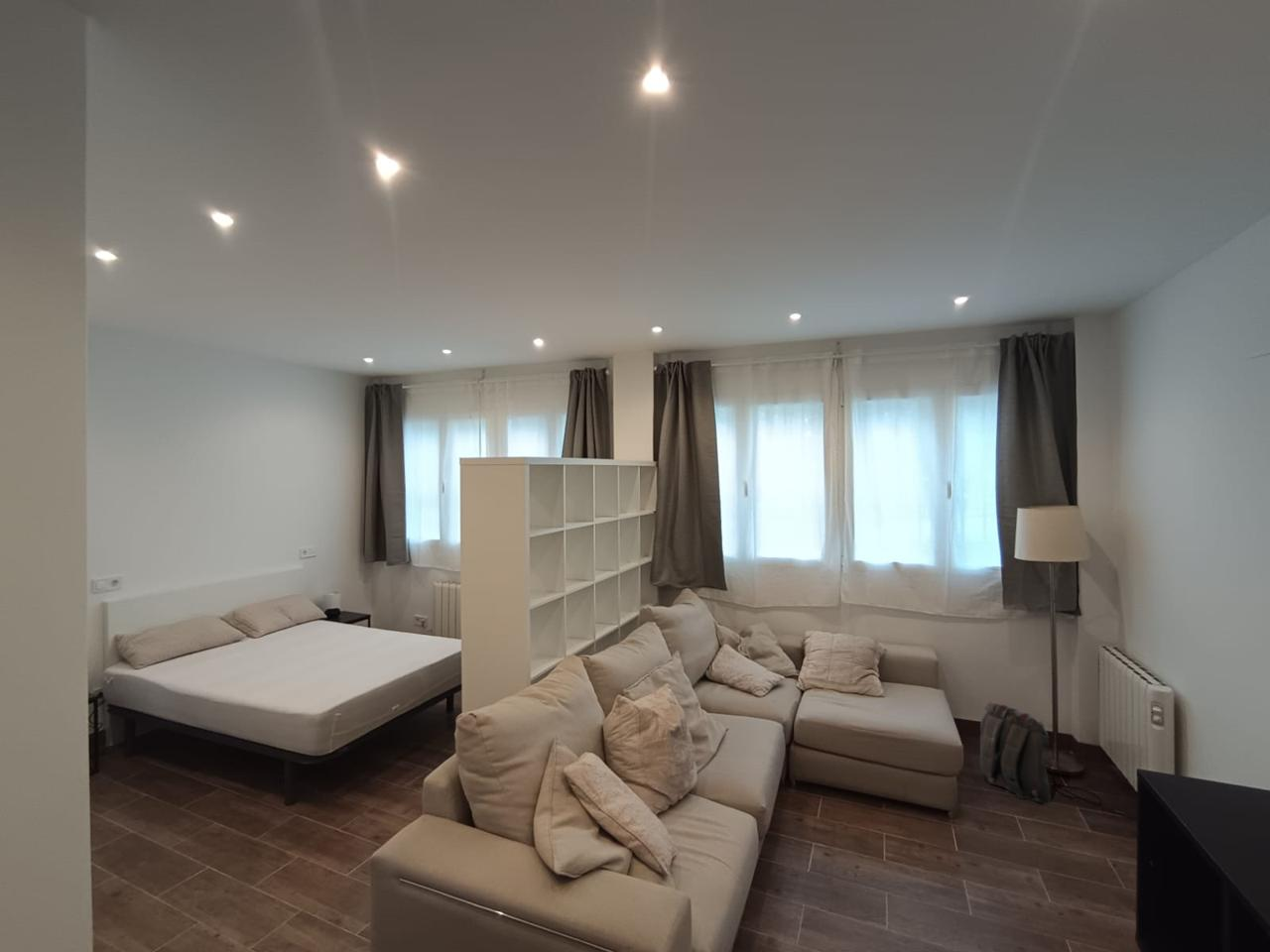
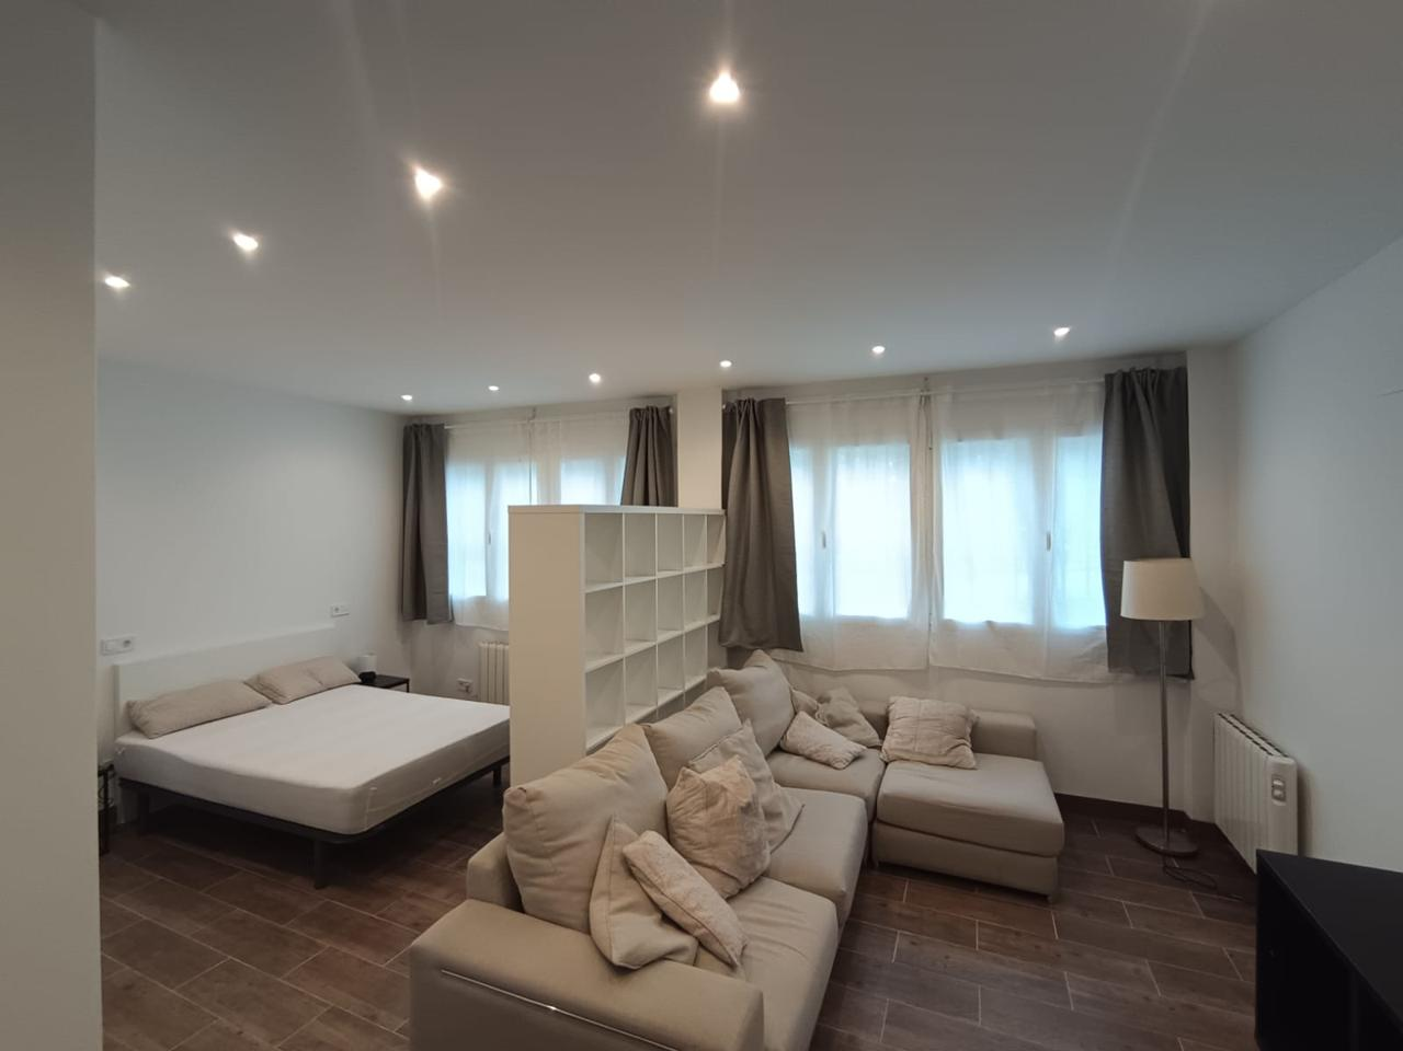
- backpack [978,701,1052,804]
